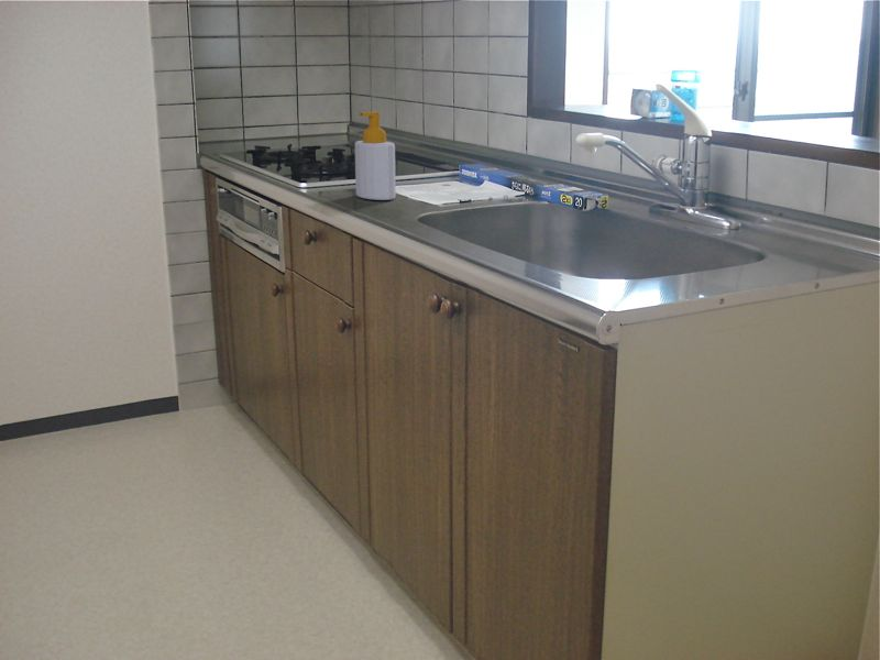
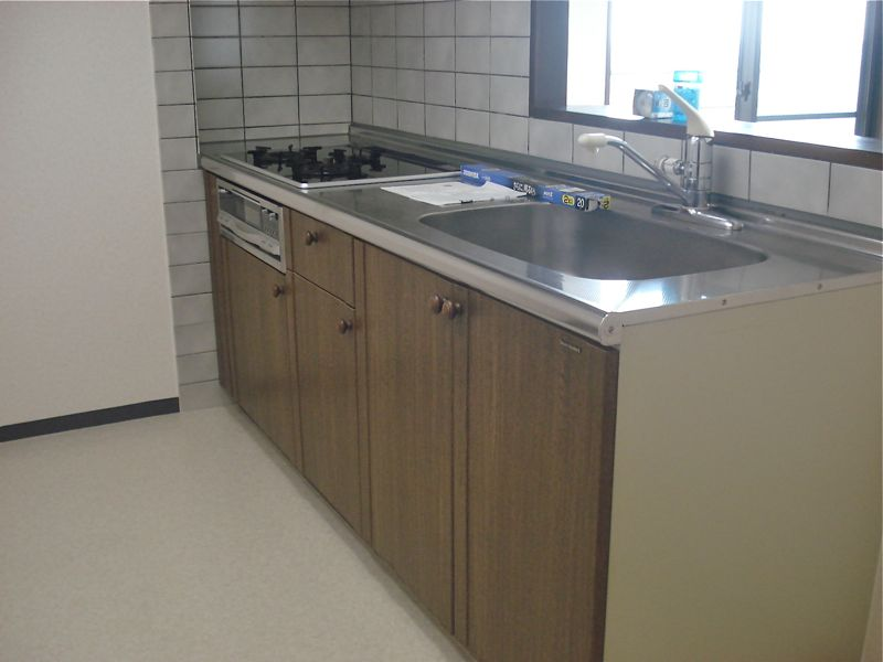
- soap bottle [354,111,397,201]
